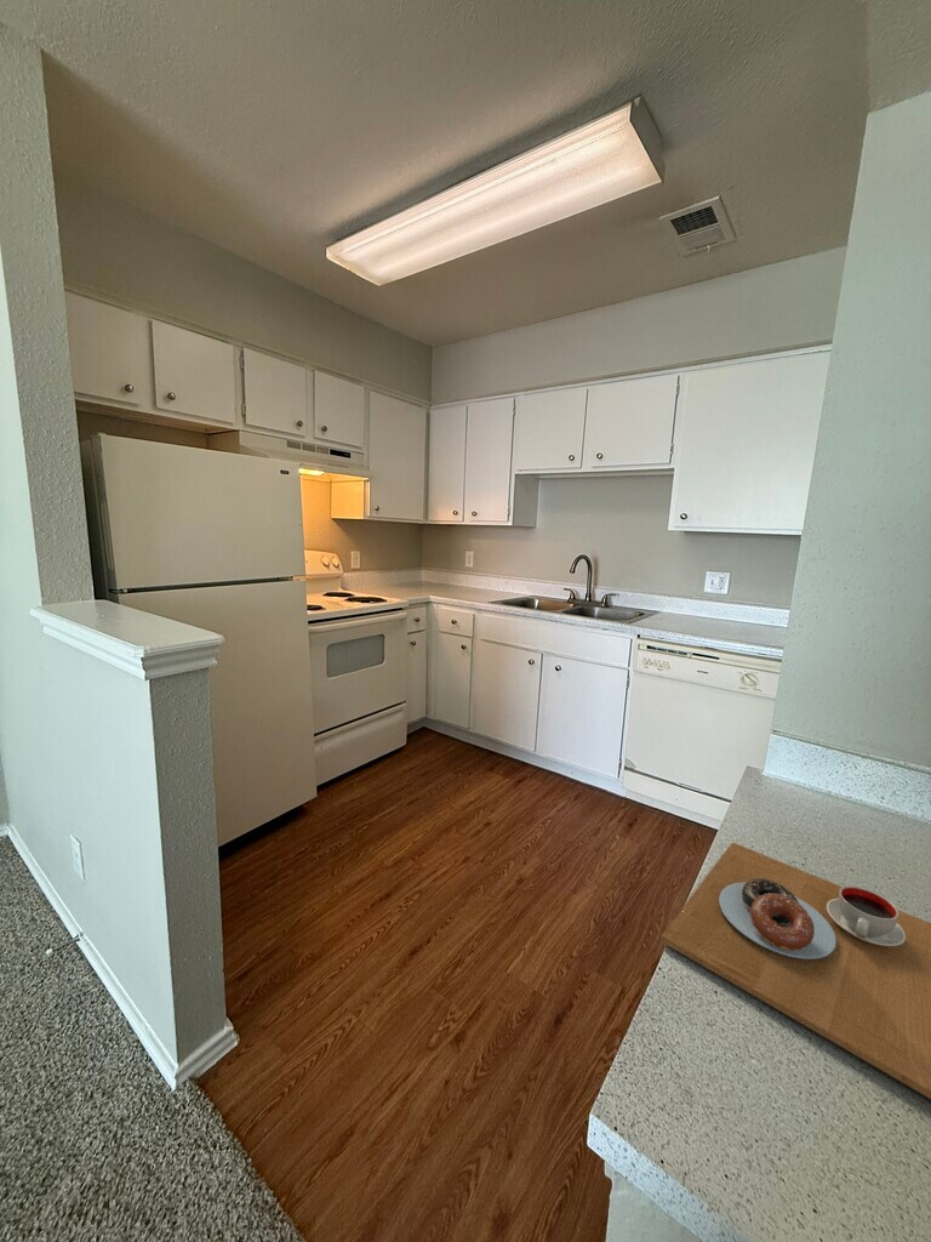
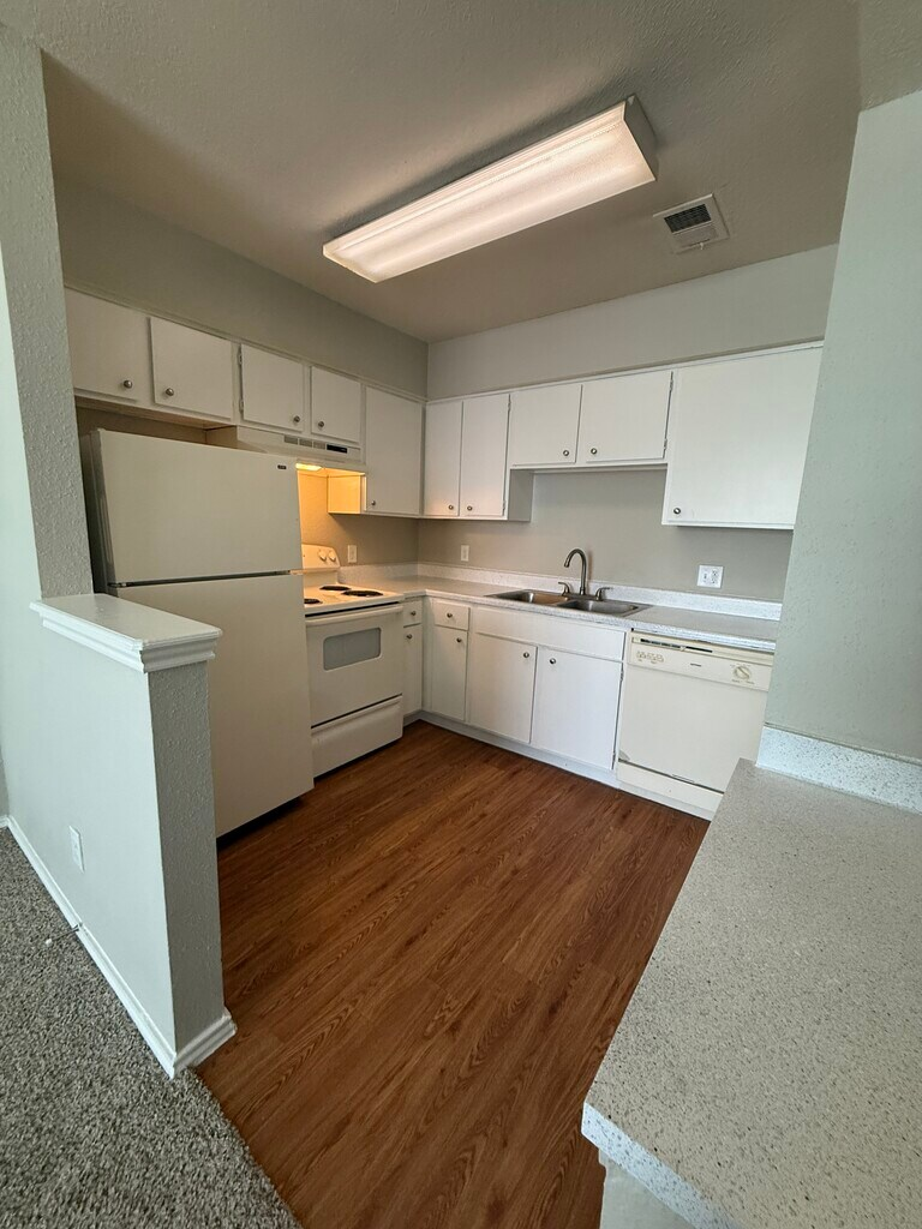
- placemat [659,842,931,1100]
